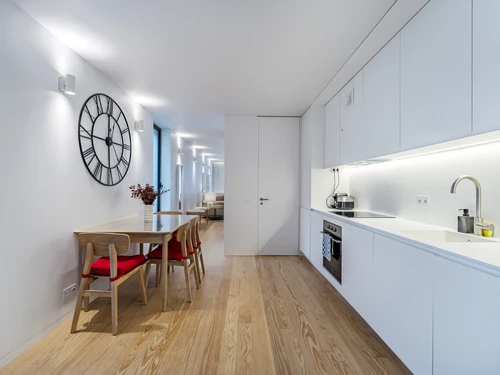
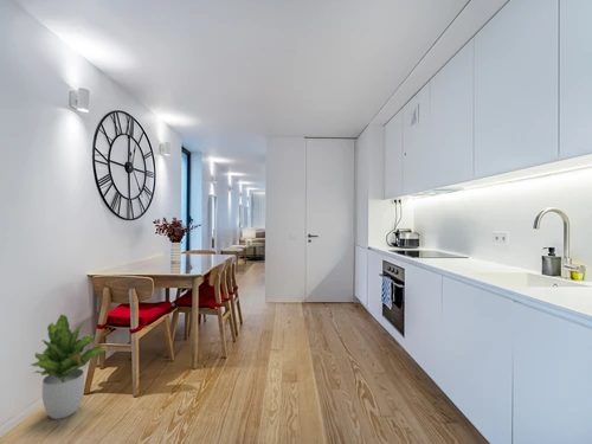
+ potted plant [30,314,104,420]
